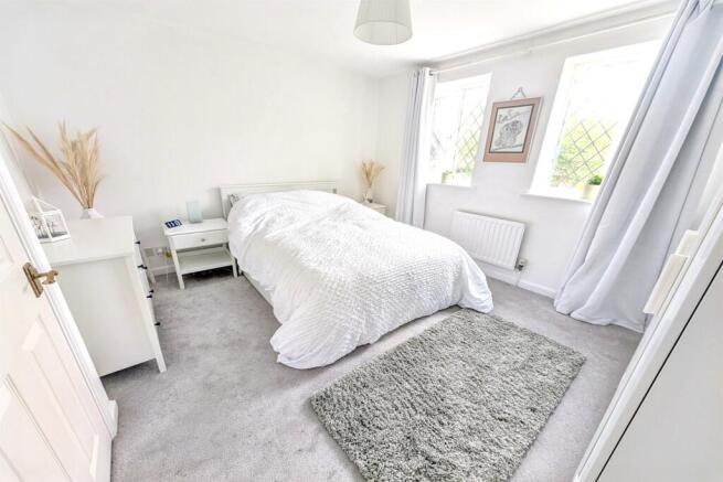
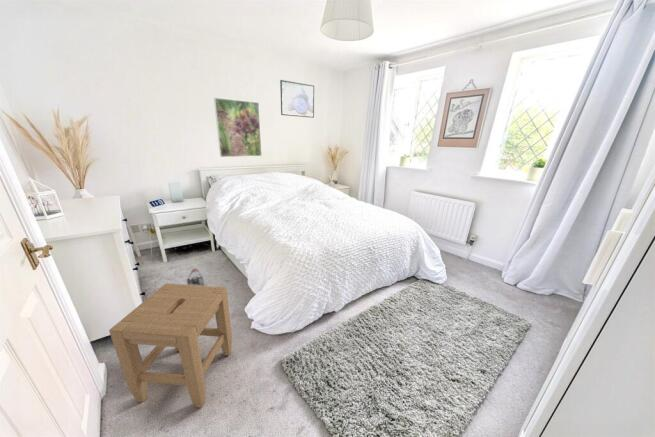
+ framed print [279,79,315,119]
+ bag [186,268,205,286]
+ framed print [213,97,263,158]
+ stool [108,282,233,409]
